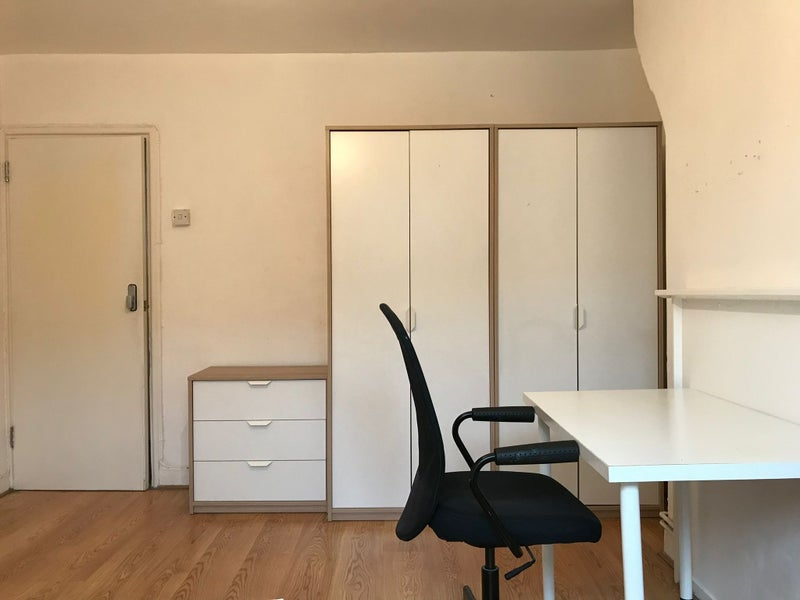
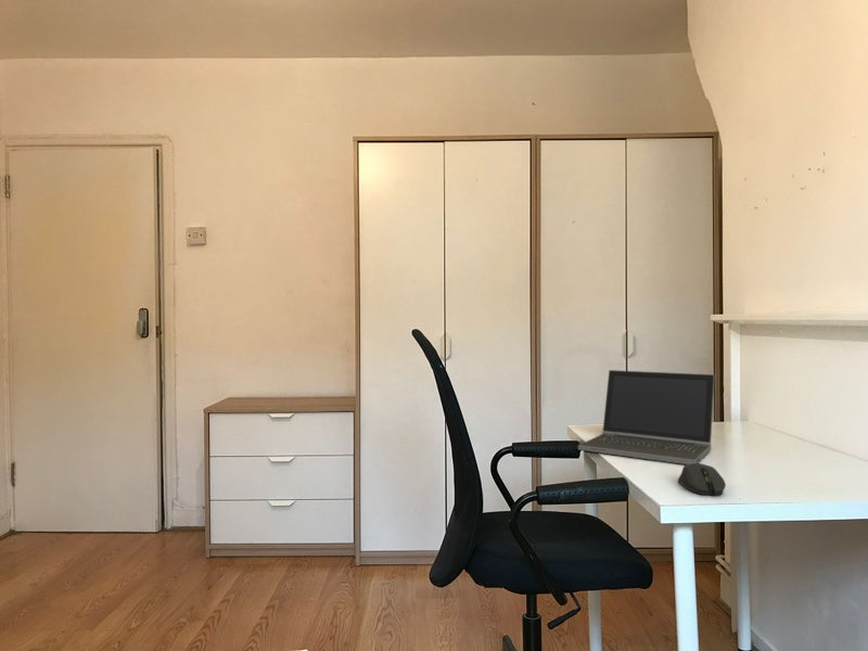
+ laptop computer [577,369,716,465]
+ computer mouse [678,462,727,496]
